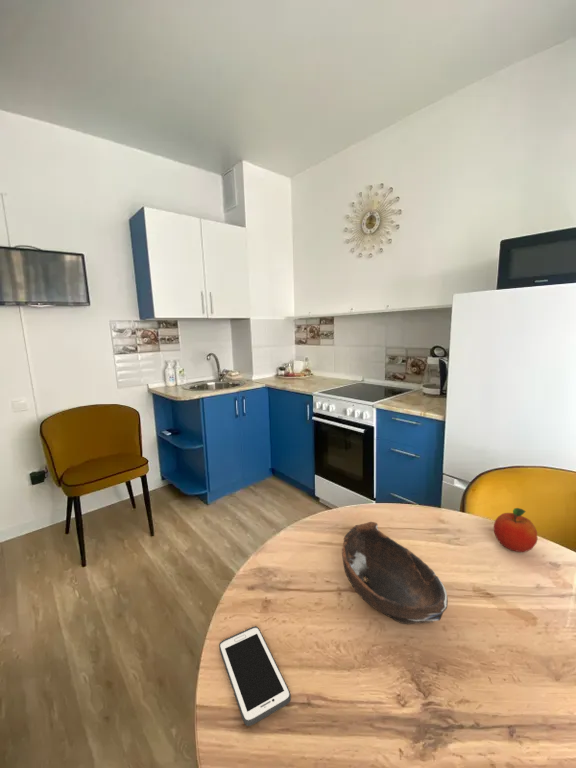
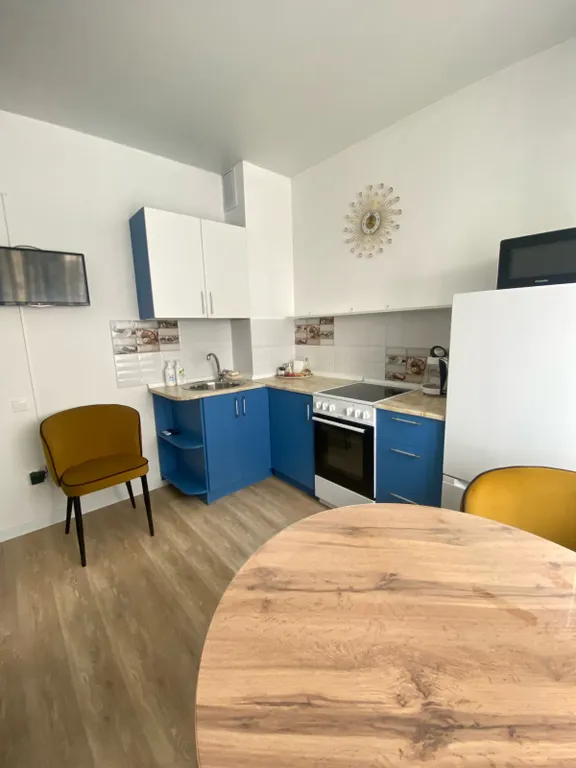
- cell phone [218,625,292,727]
- bowl [341,521,449,625]
- fruit [493,507,539,553]
